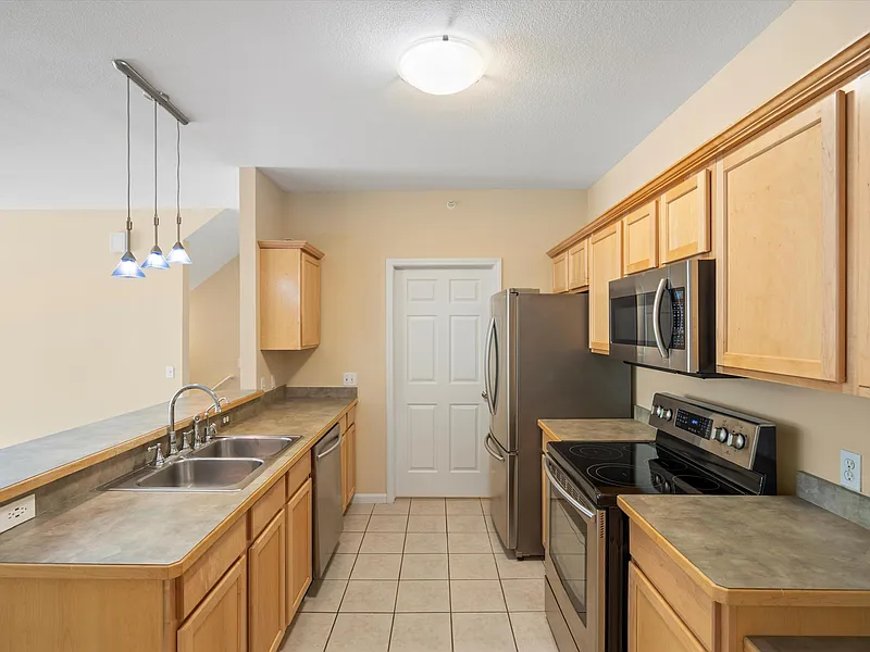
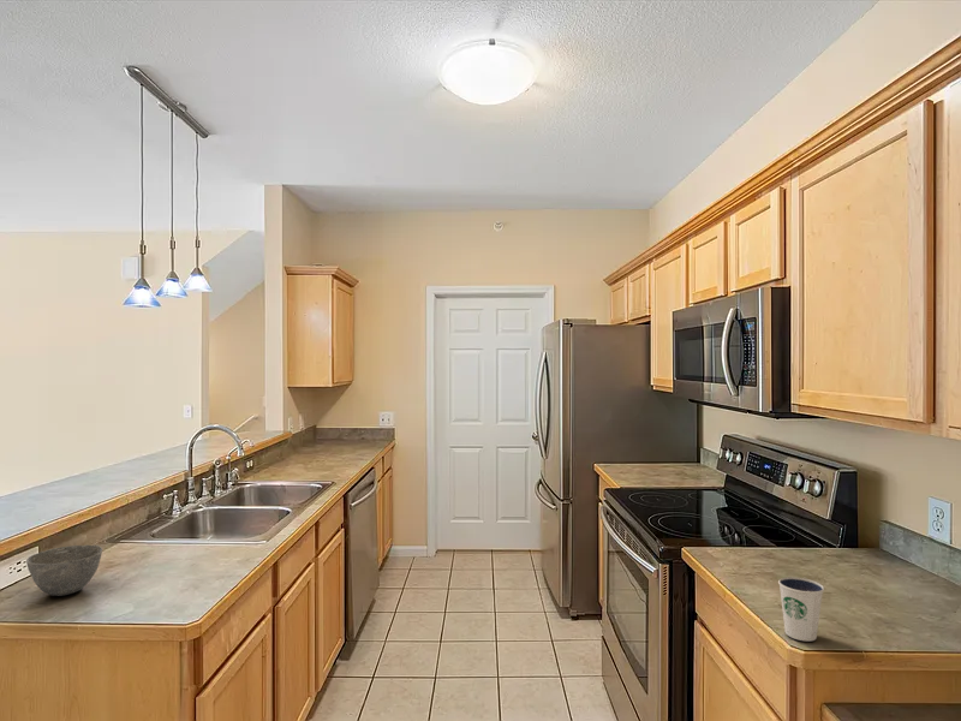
+ dixie cup [777,576,825,643]
+ bowl [25,544,103,597]
